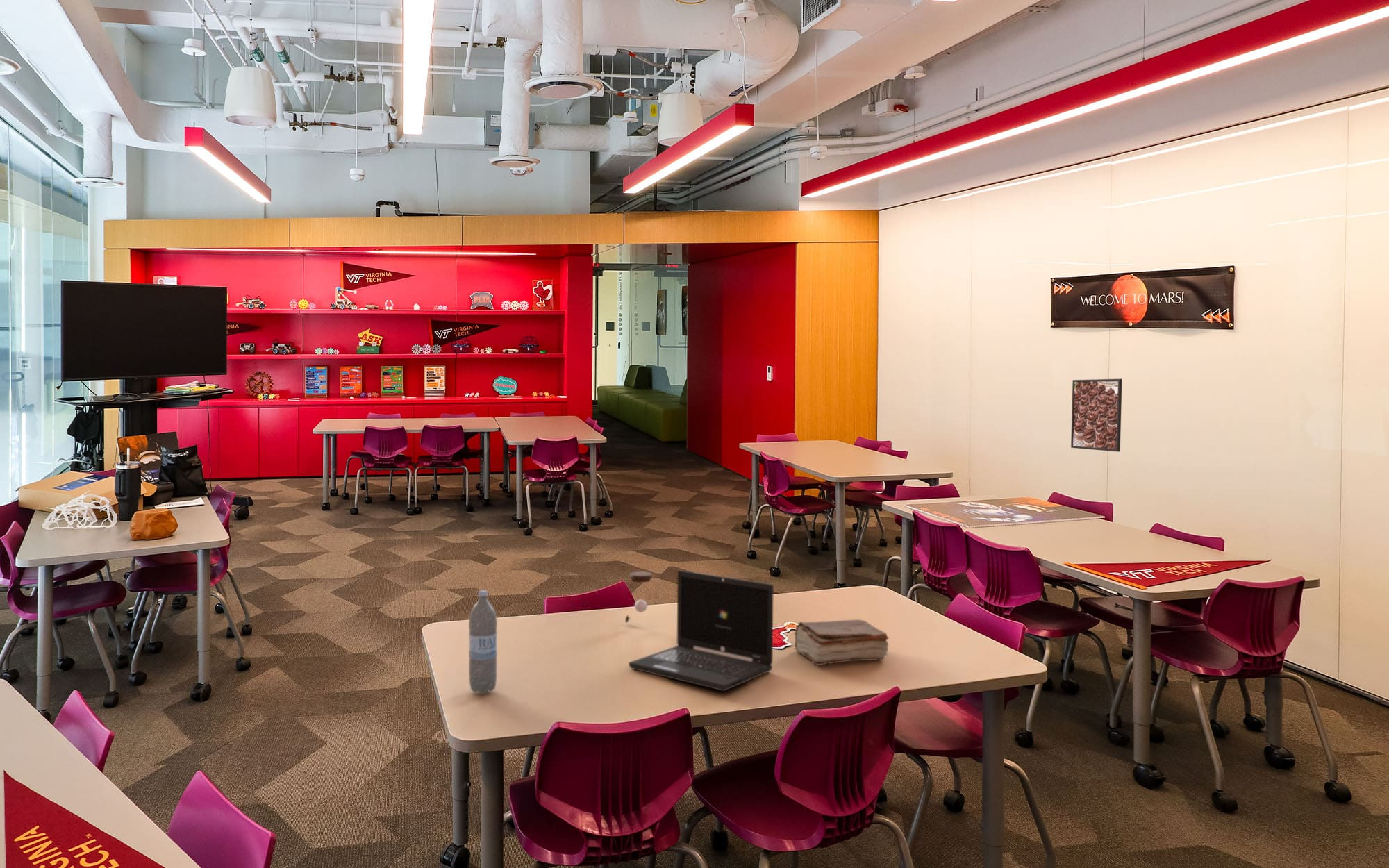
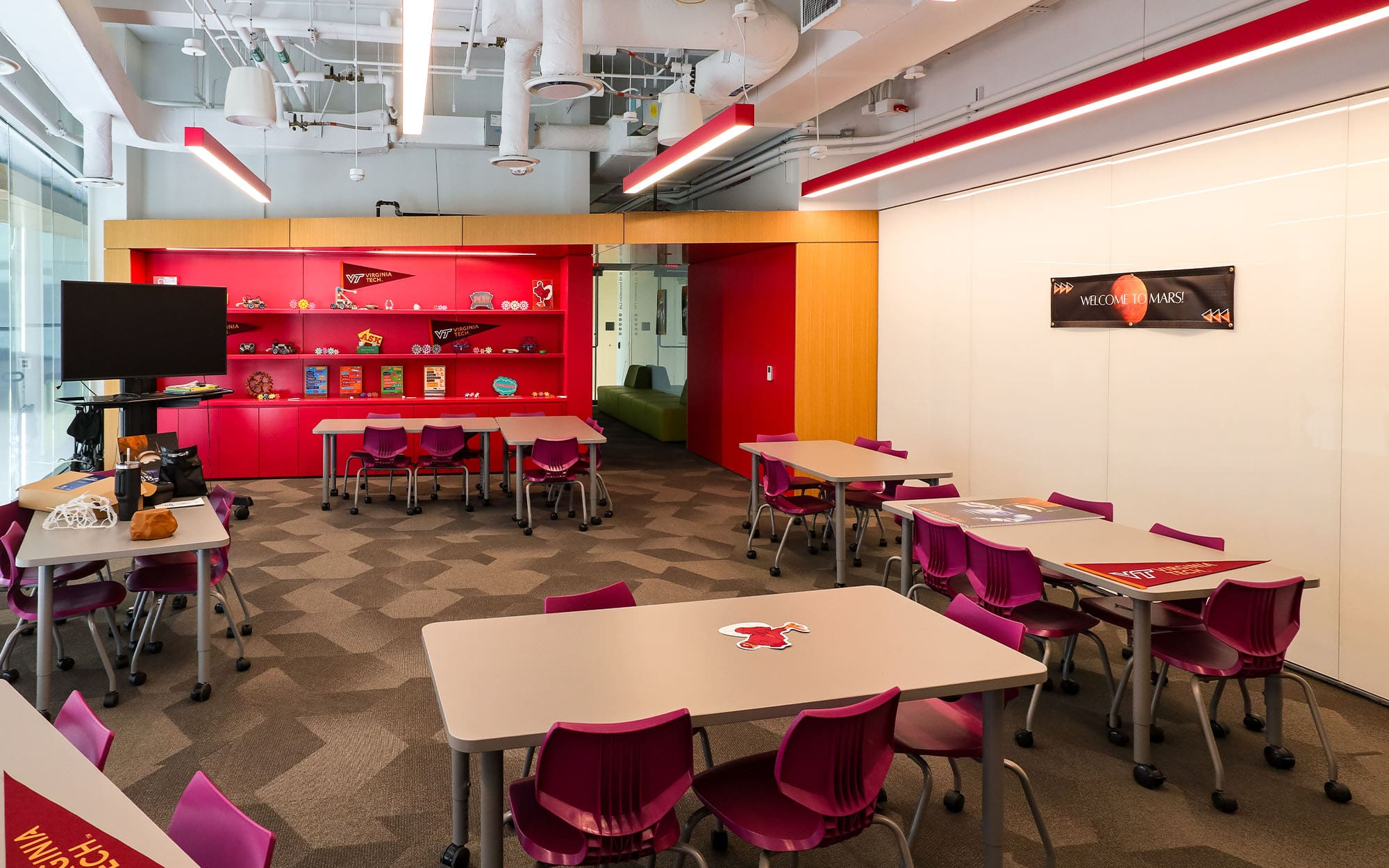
- water bottle [468,590,498,694]
- book [793,619,890,666]
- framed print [1070,378,1123,453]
- jar [624,571,653,624]
- laptop [628,570,774,692]
